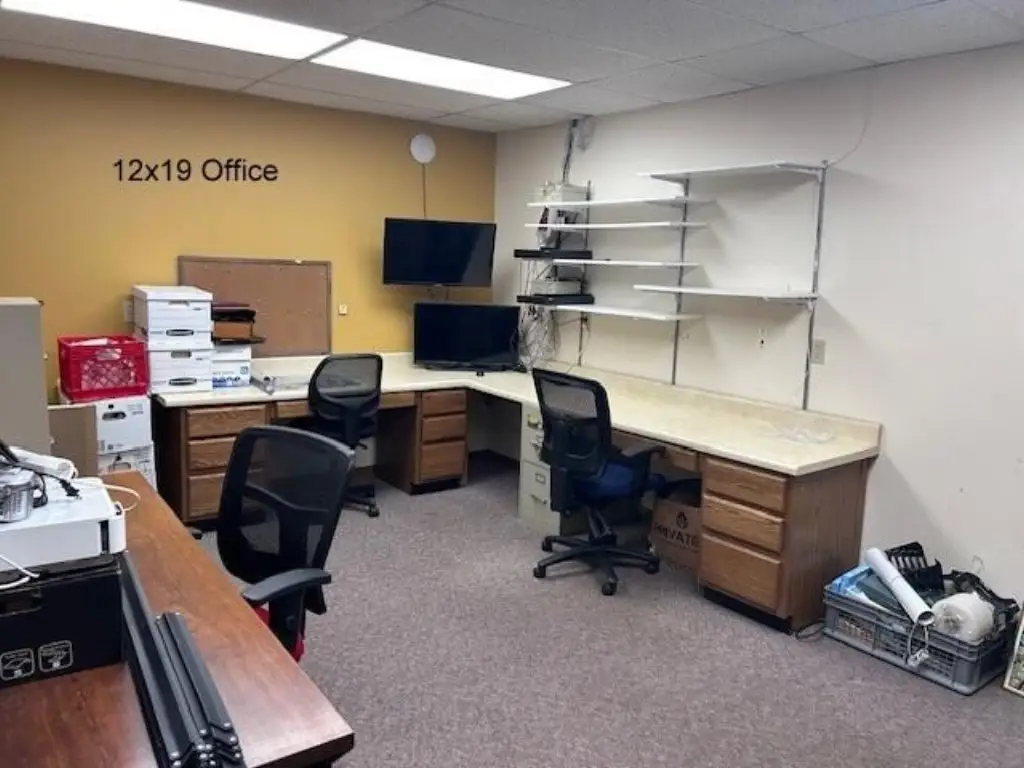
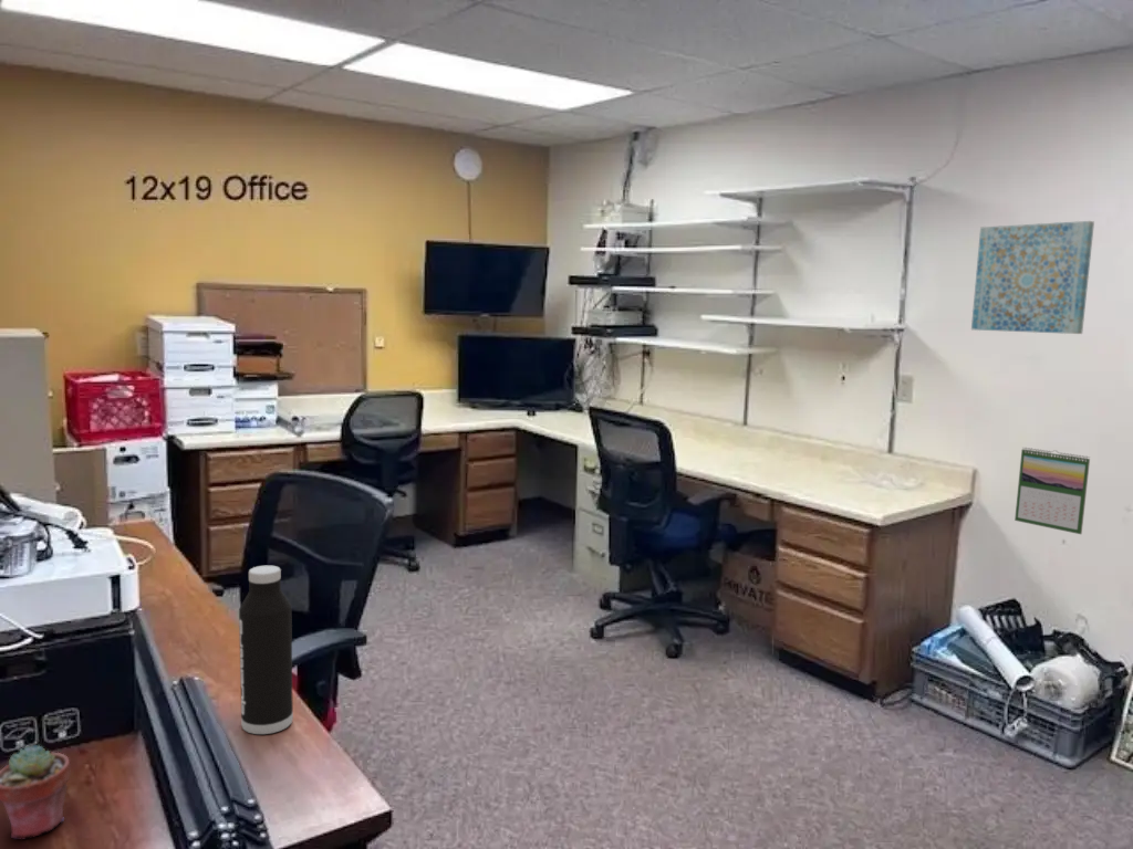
+ potted succulent [0,744,72,840]
+ calendar [1014,447,1091,535]
+ water bottle [238,565,294,735]
+ wall art [970,220,1095,335]
